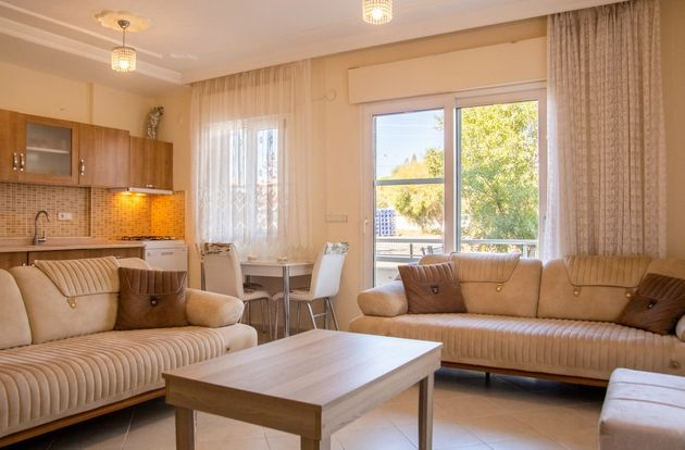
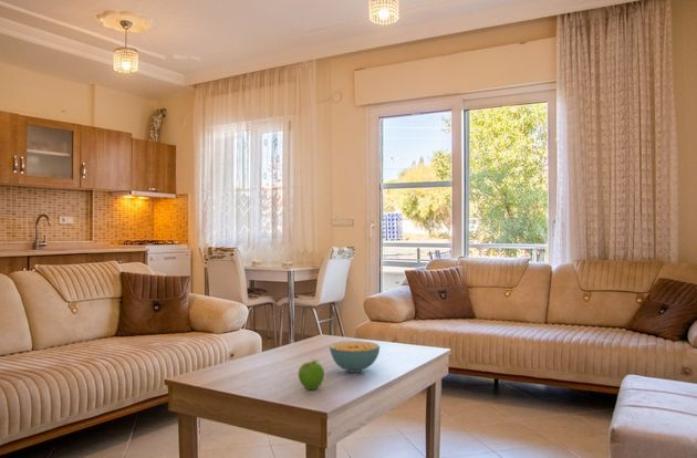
+ cereal bowl [329,340,381,374]
+ fruit [298,357,325,391]
